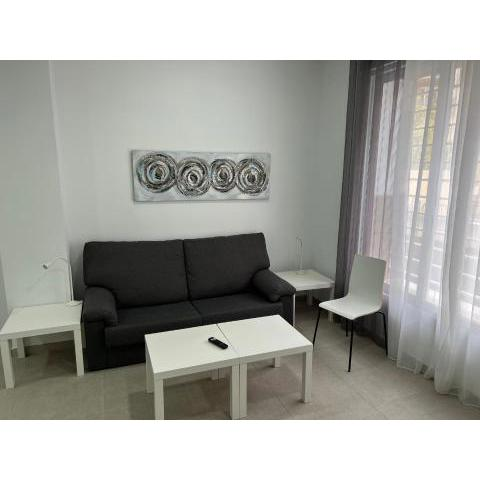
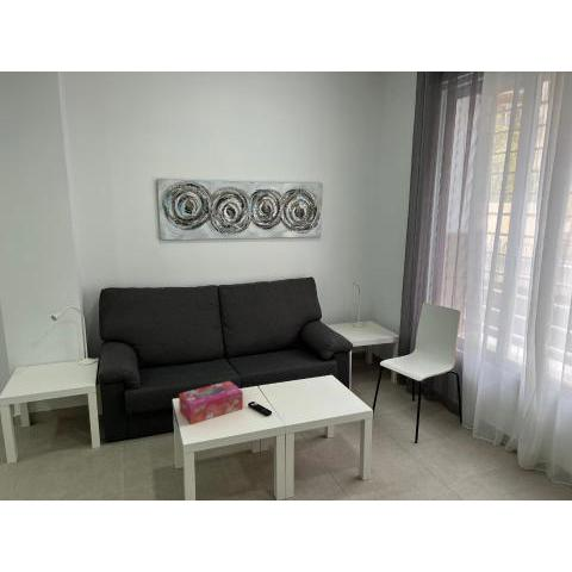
+ tissue box [178,380,244,425]
